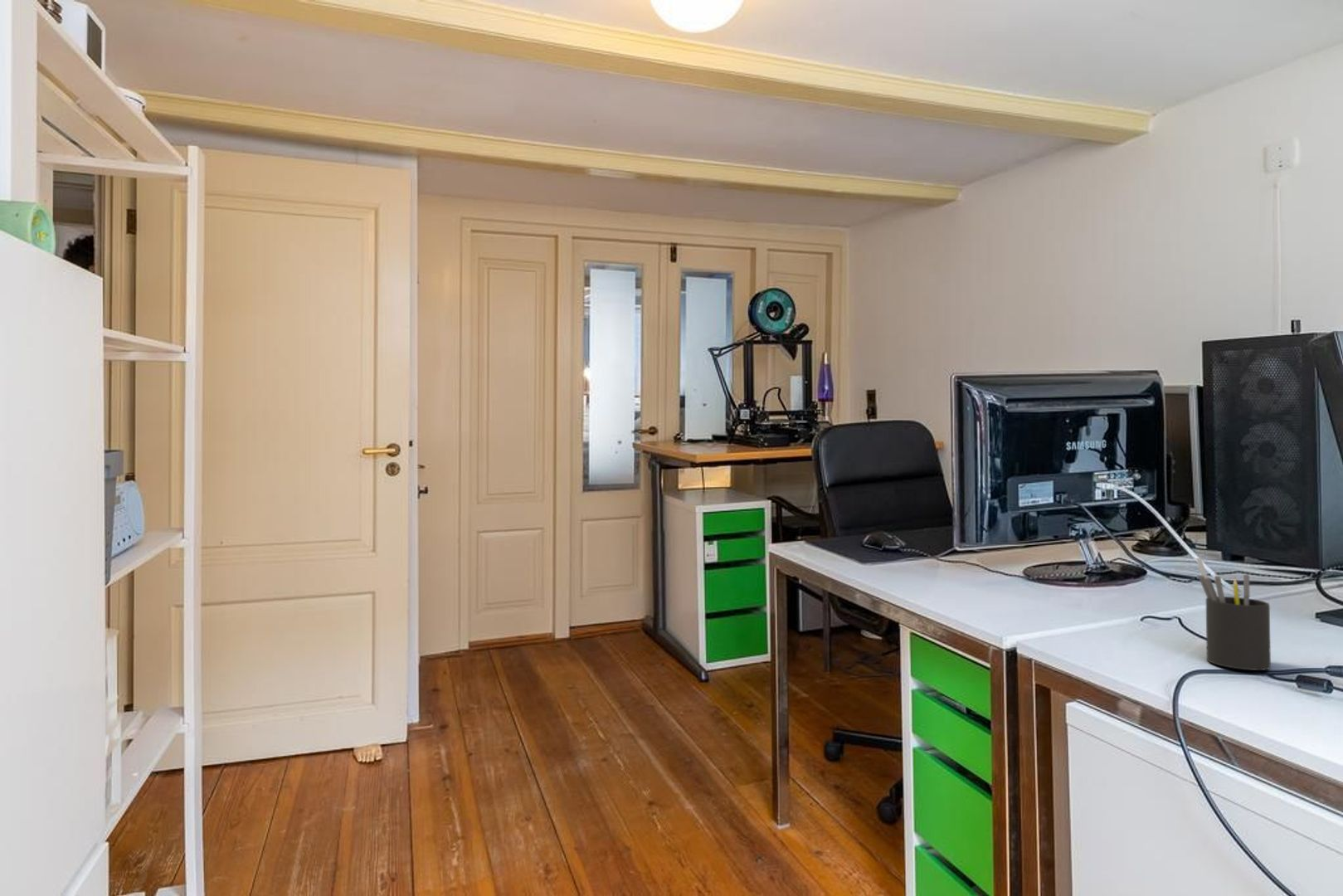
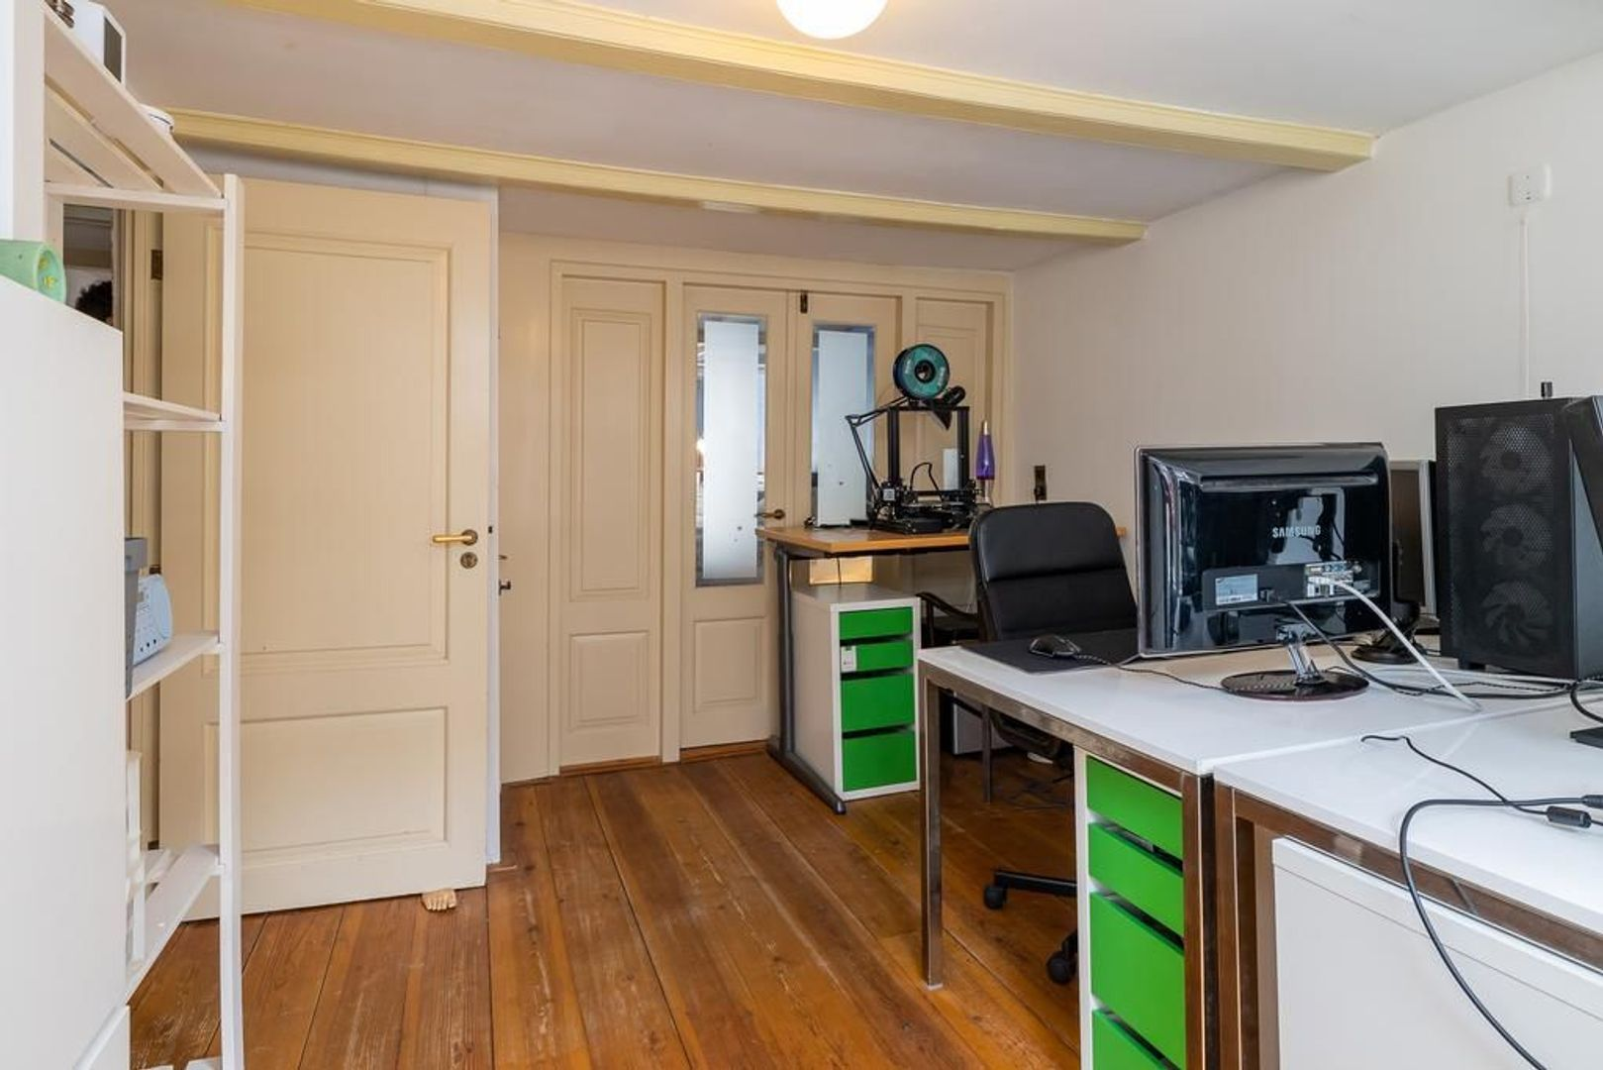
- pen holder [1195,557,1272,671]
